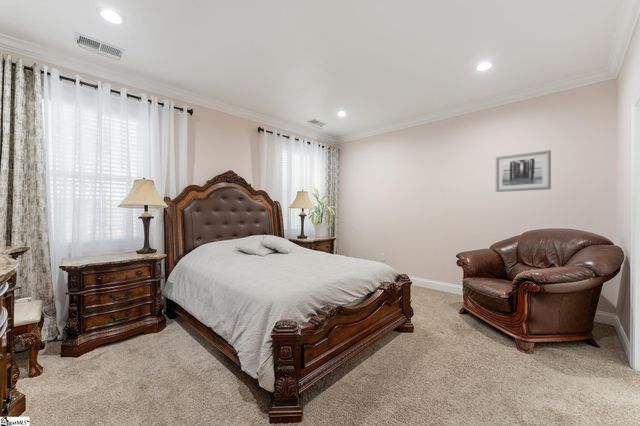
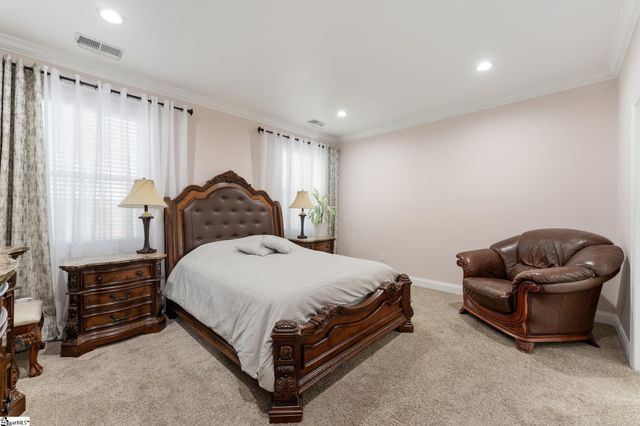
- wall art [494,149,552,193]
